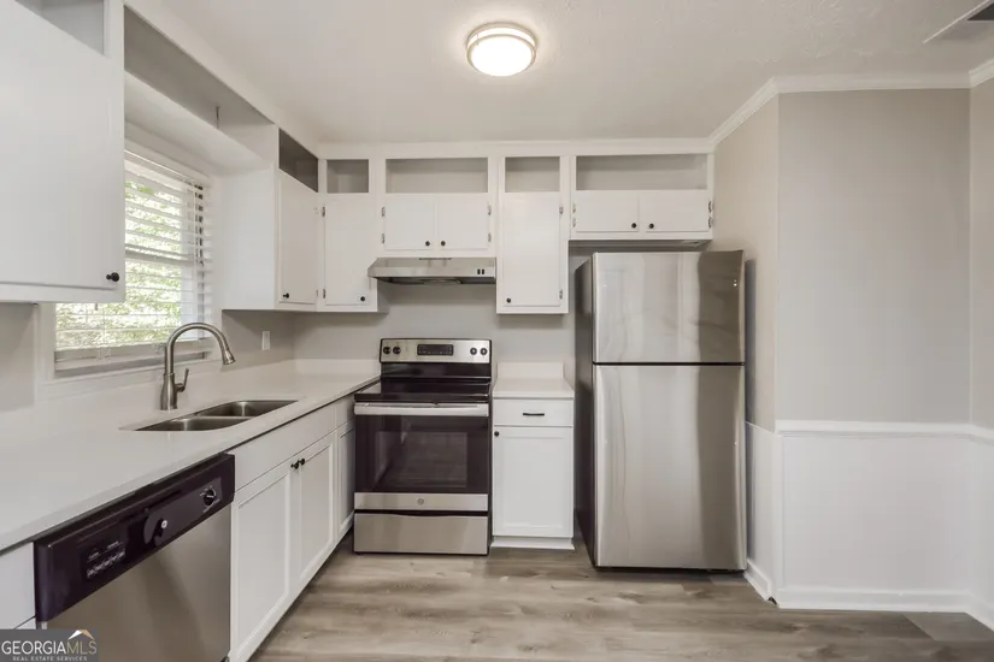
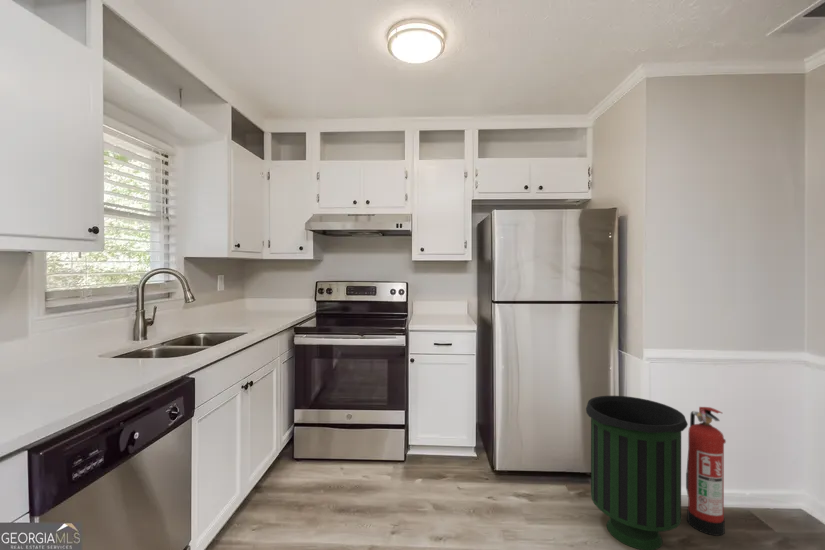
+ trash can [585,395,689,550]
+ fire extinguisher [685,406,727,537]
